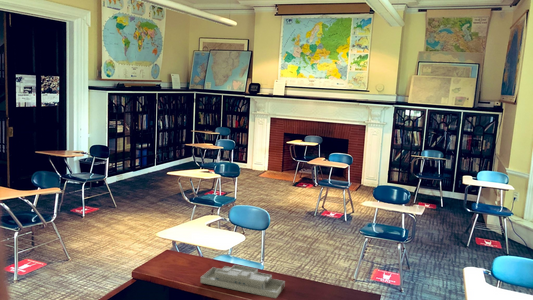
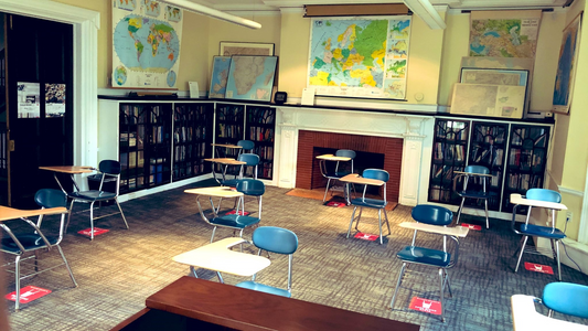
- desk organizer [199,264,286,299]
